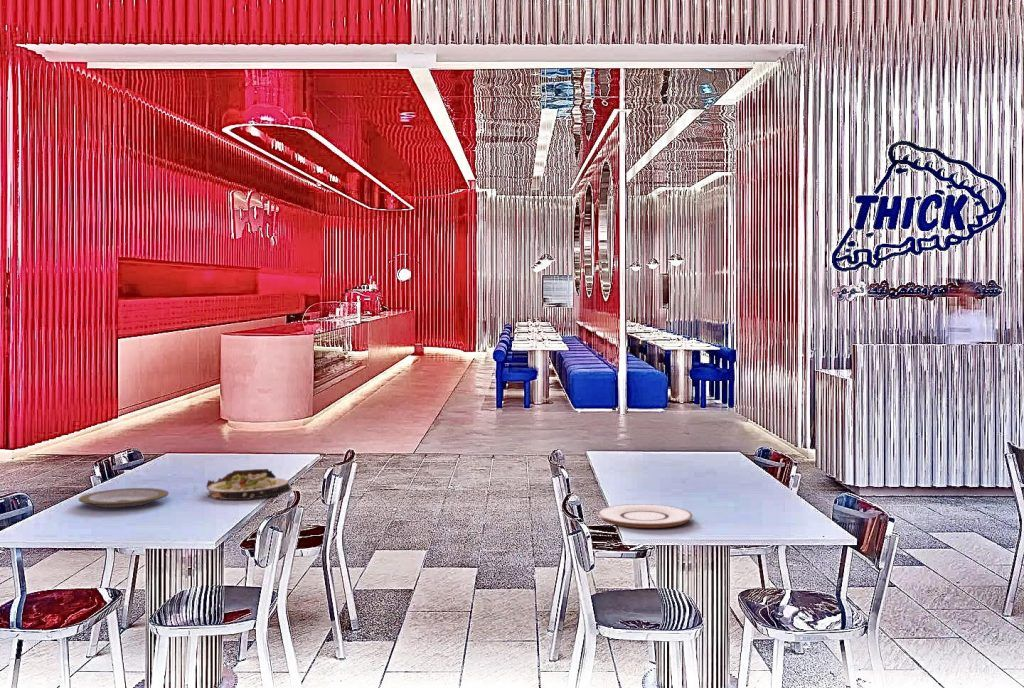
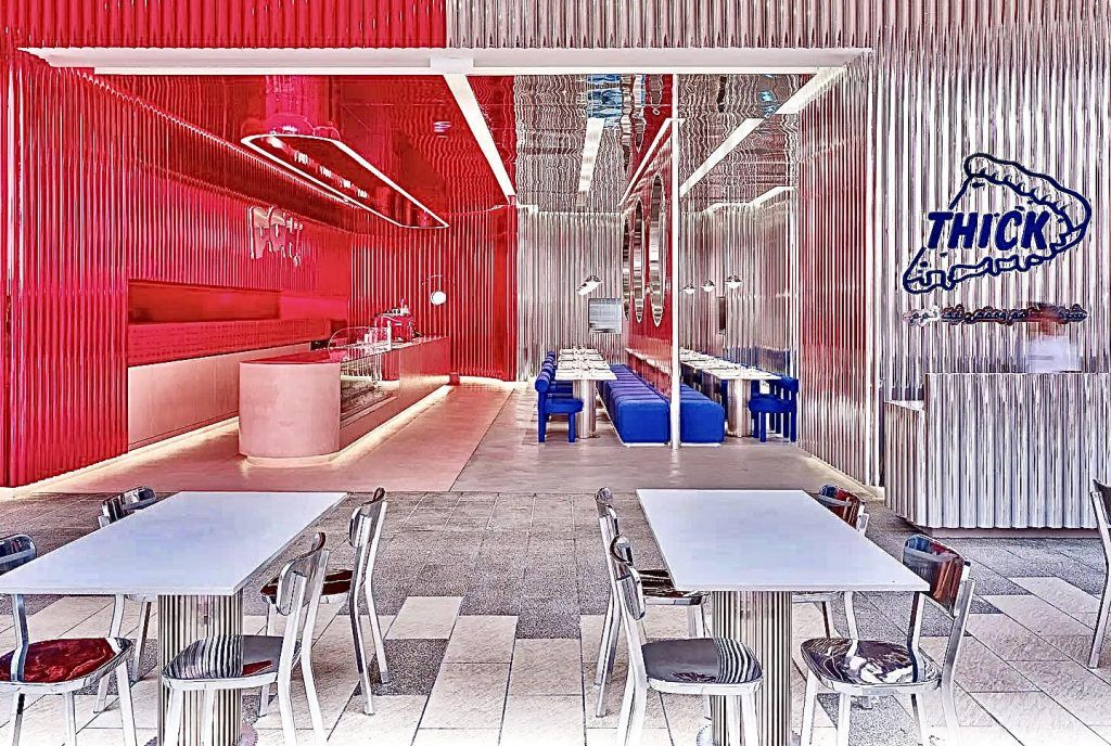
- salad plate [205,468,293,501]
- plate [596,503,694,529]
- plate [78,487,170,509]
